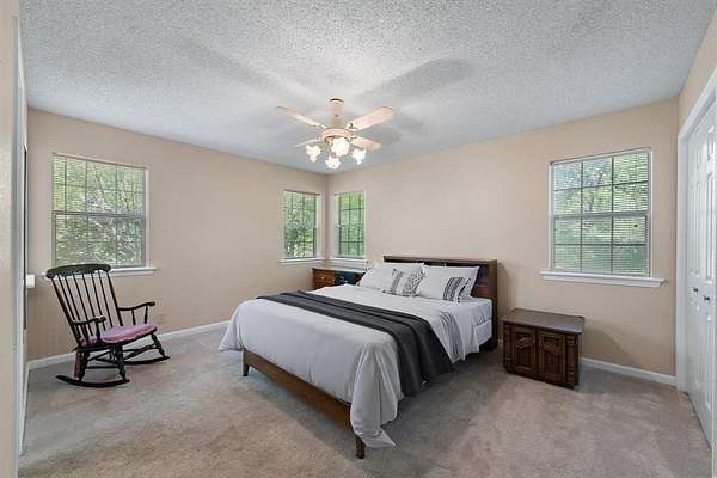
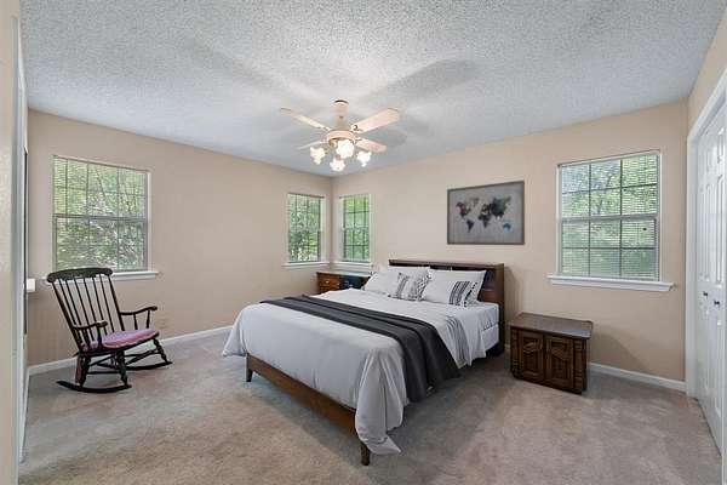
+ wall art [446,179,527,246]
